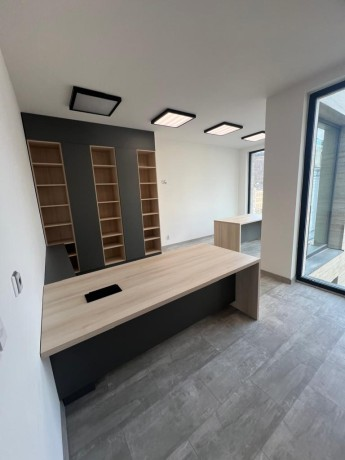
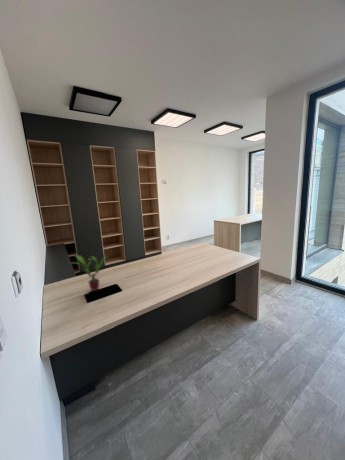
+ potted plant [67,254,109,292]
